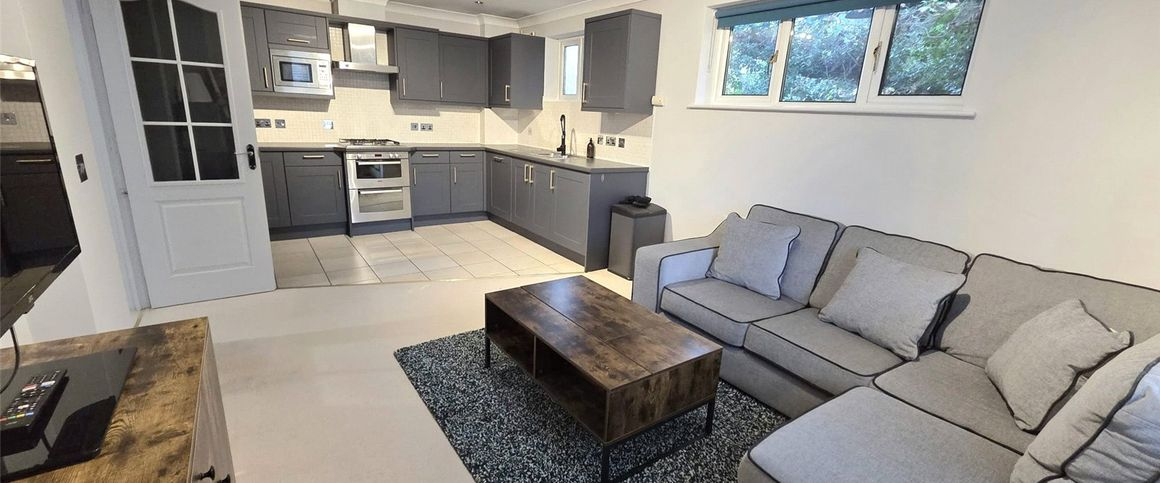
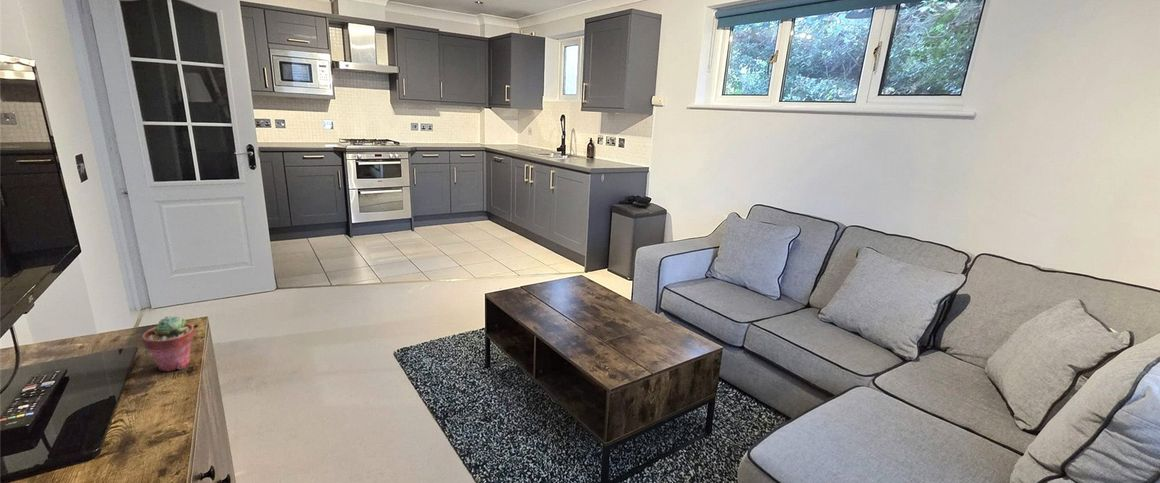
+ potted succulent [141,315,196,372]
